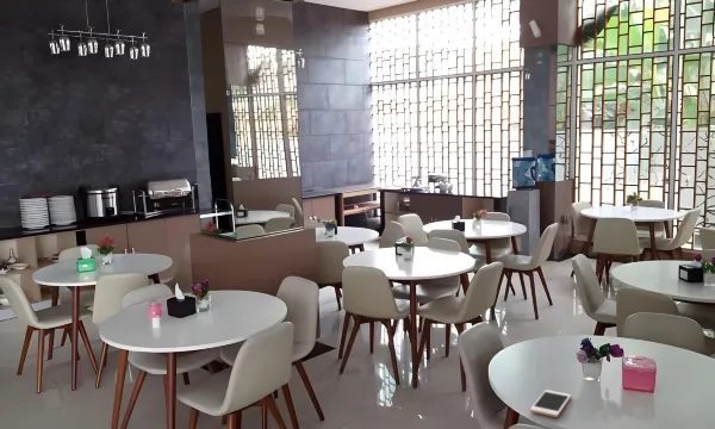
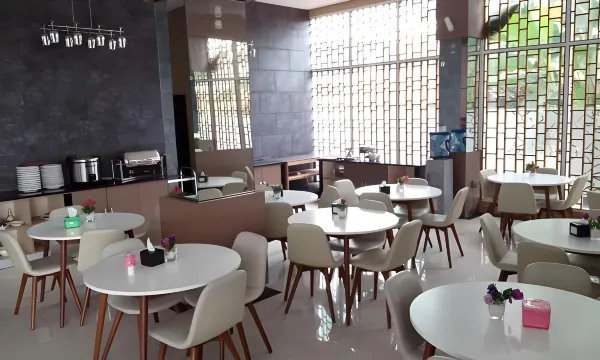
- cell phone [529,388,572,418]
